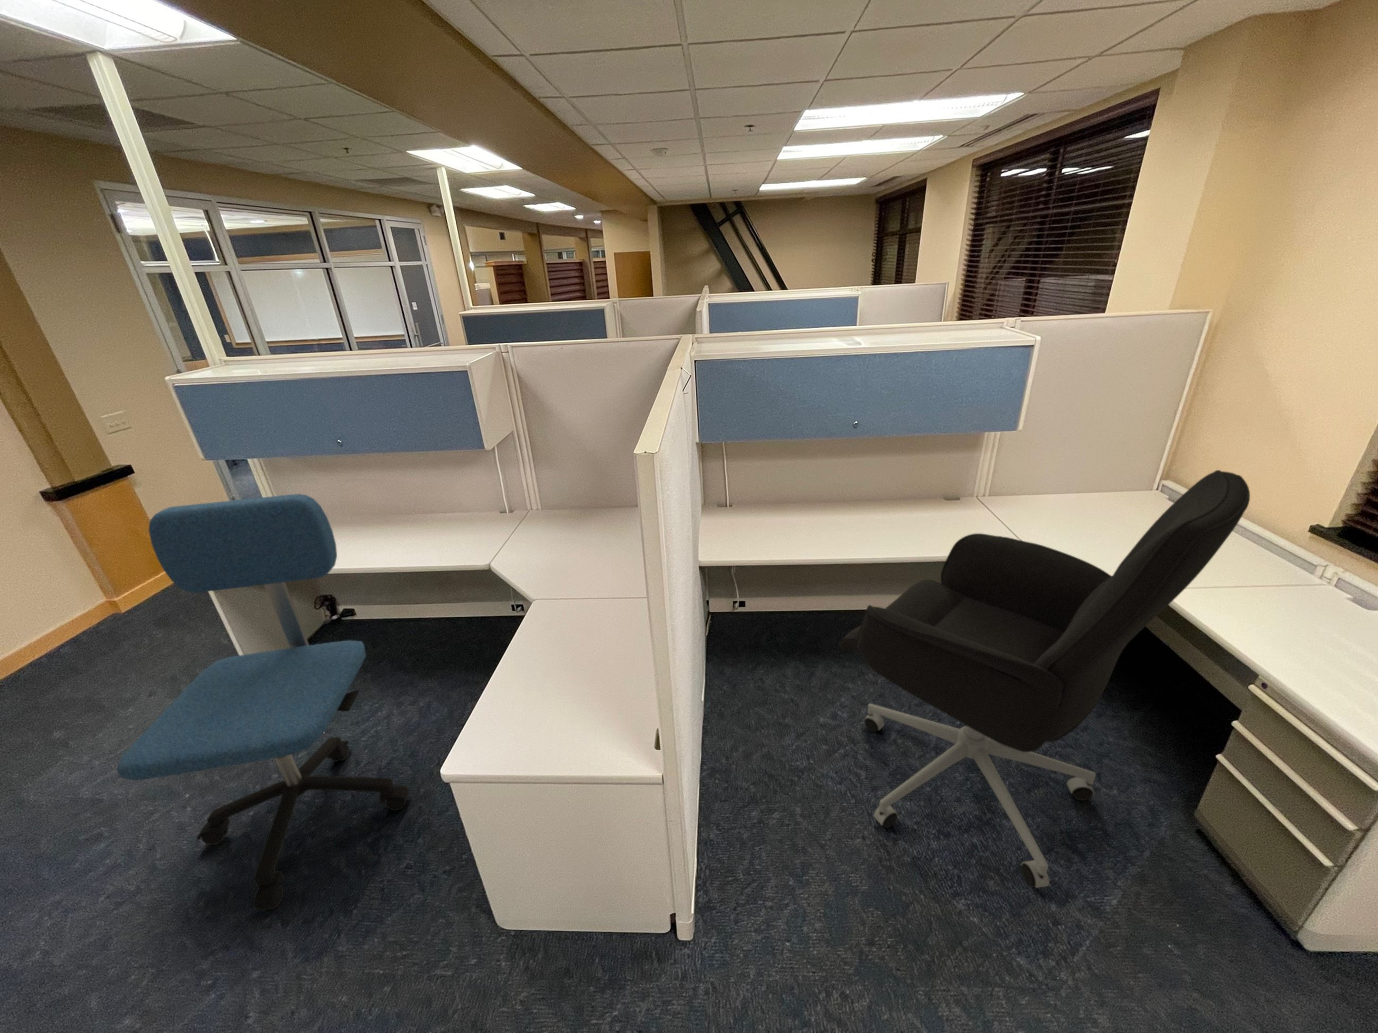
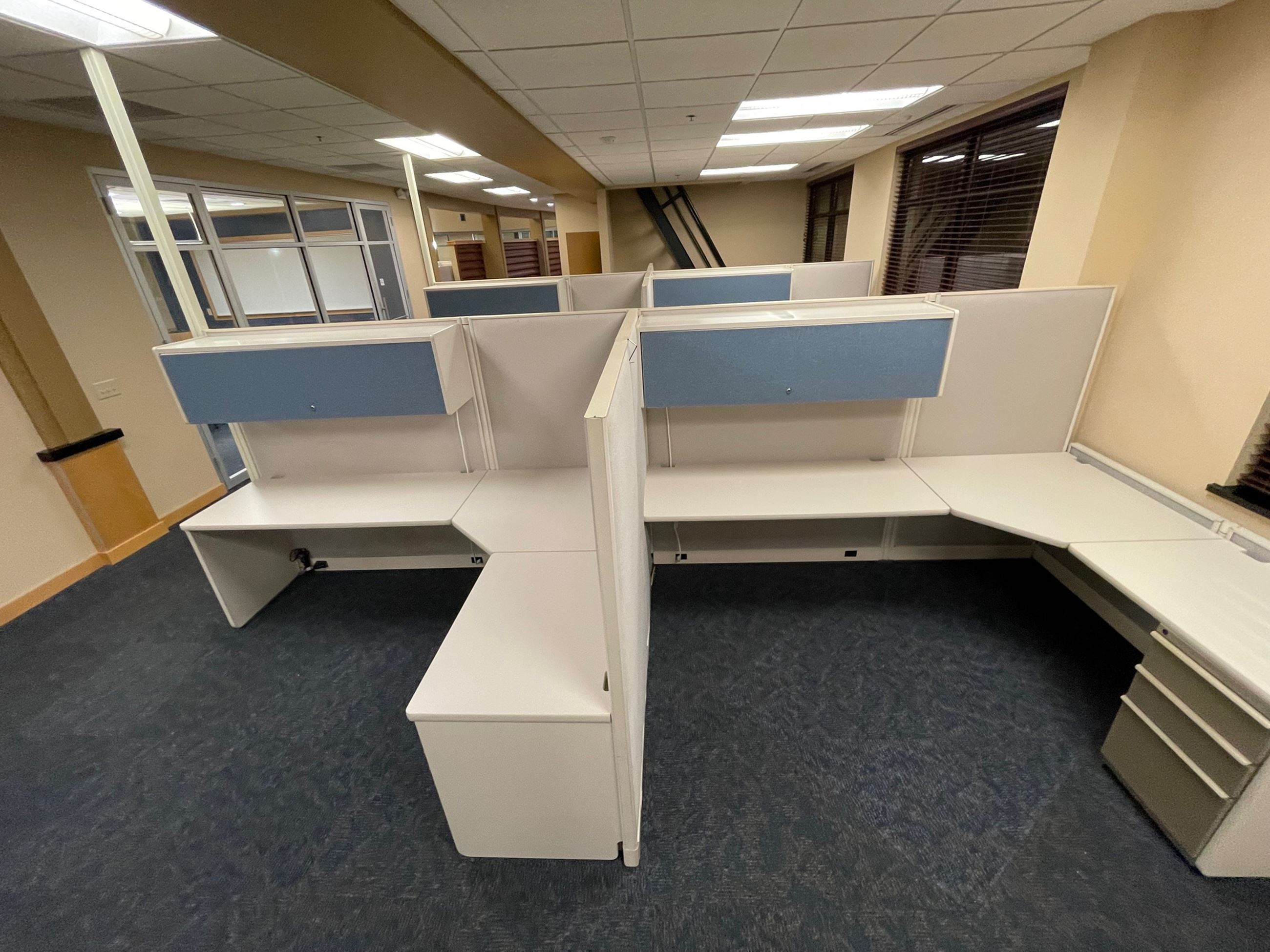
- office chair [116,494,410,911]
- office chair [838,470,1251,889]
